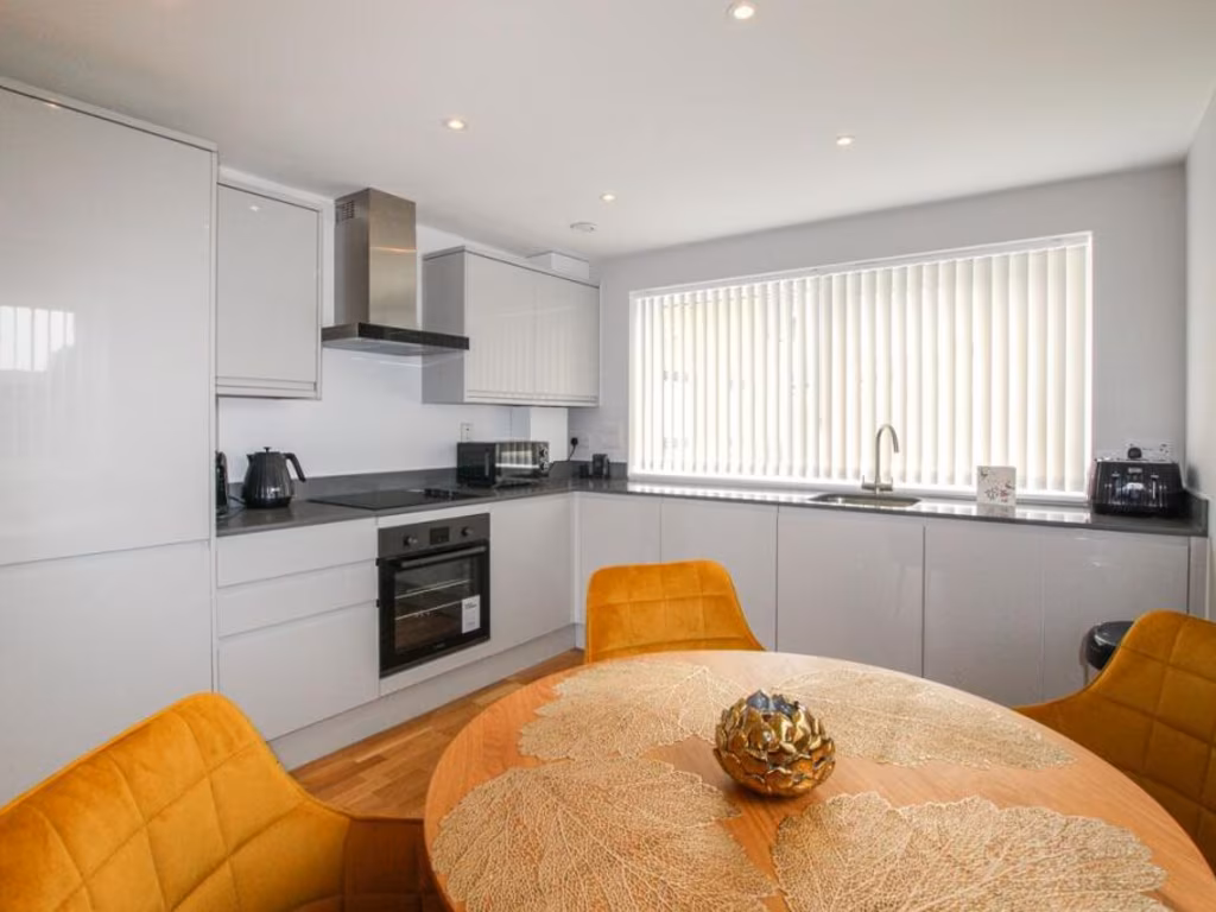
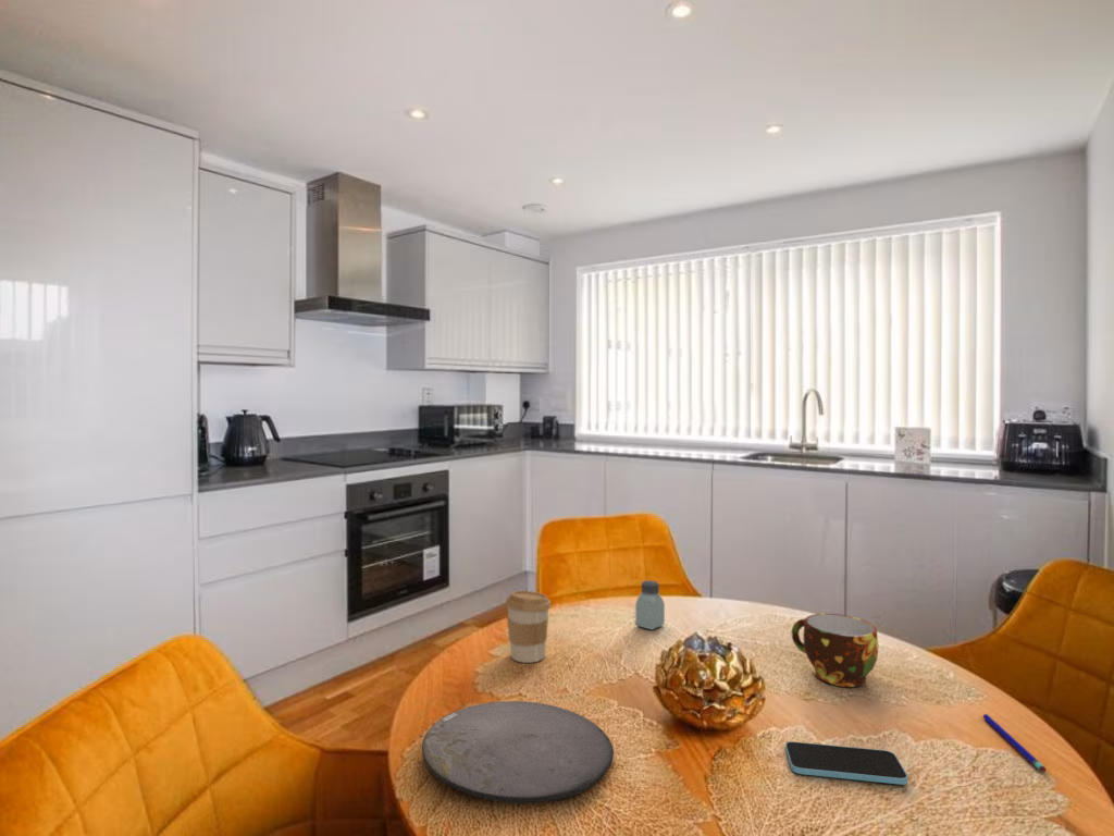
+ saltshaker [634,579,666,631]
+ plate [421,700,615,804]
+ cup [790,613,879,688]
+ pen [981,713,1048,773]
+ coffee cup [505,590,552,664]
+ smartphone [784,740,908,786]
